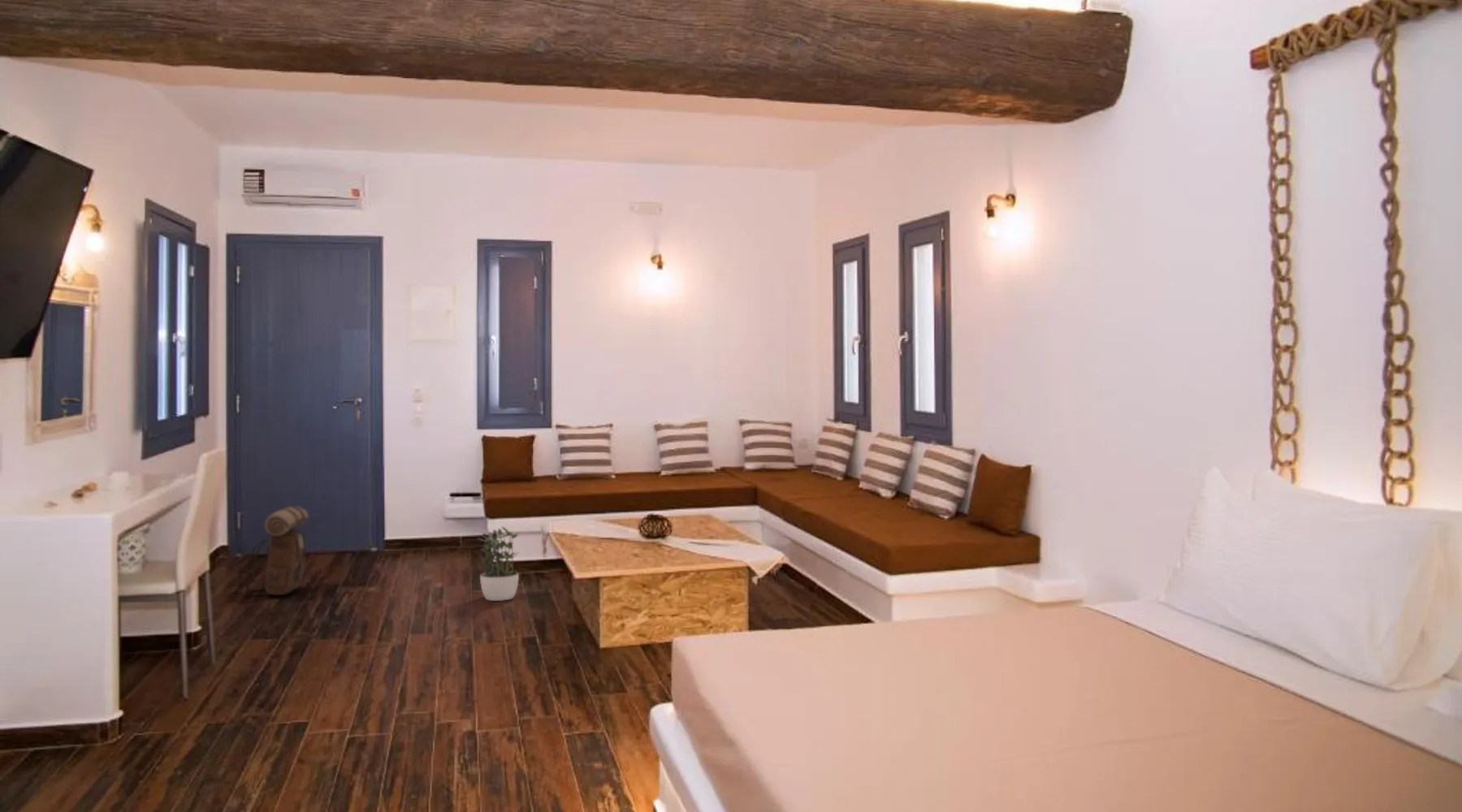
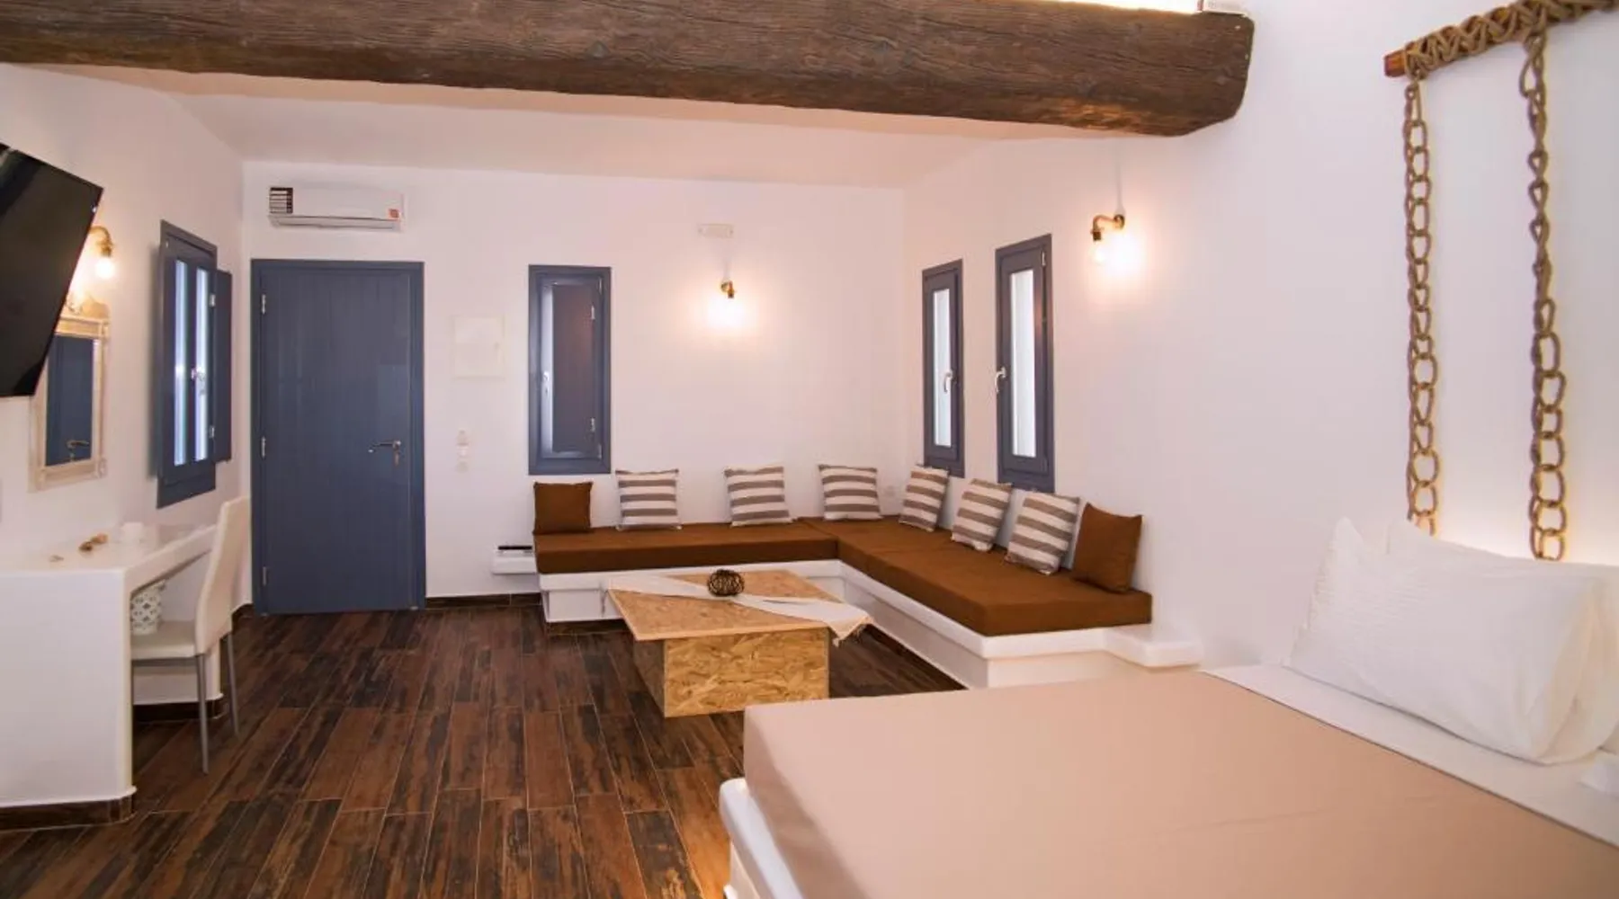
- potted plant [474,525,521,602]
- backpack [242,505,309,597]
